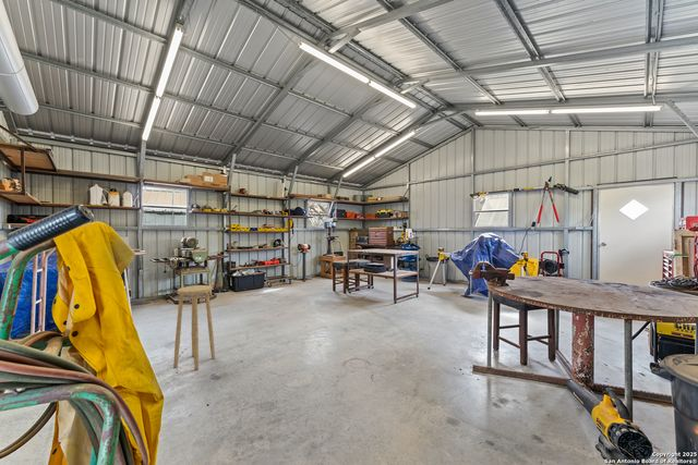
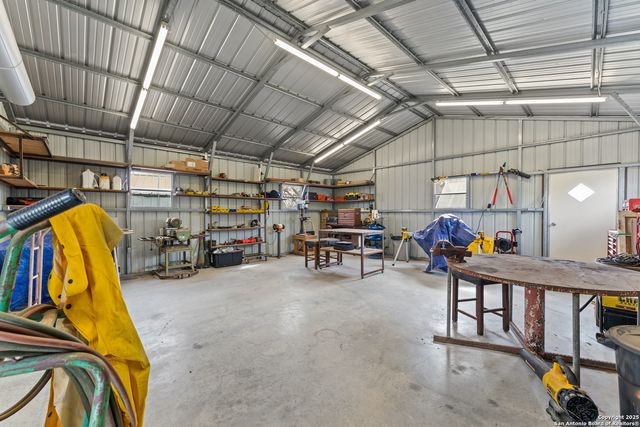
- stool [172,284,216,370]
